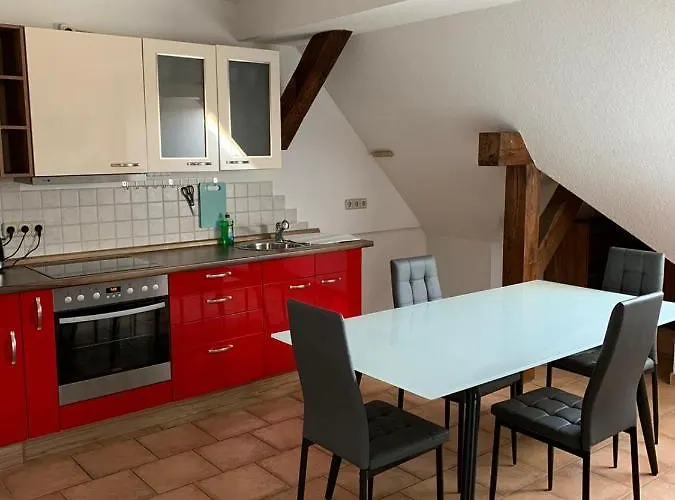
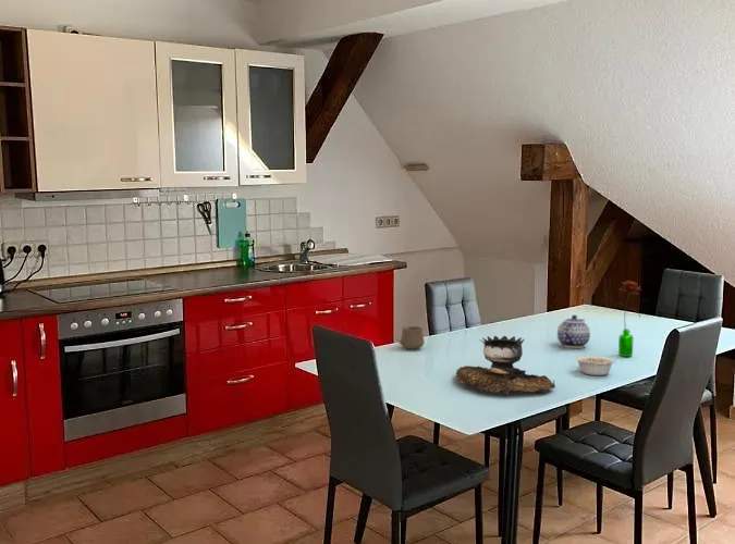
+ legume [575,355,616,376]
+ teapot [556,313,591,349]
+ flower [613,280,641,358]
+ brazier [455,335,556,395]
+ cup [397,325,426,350]
